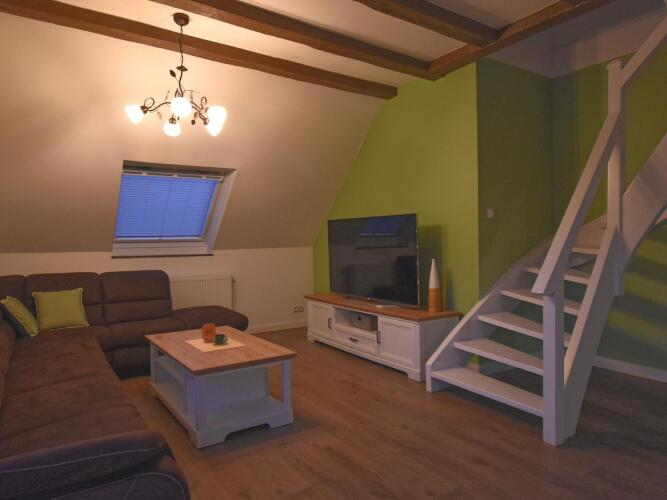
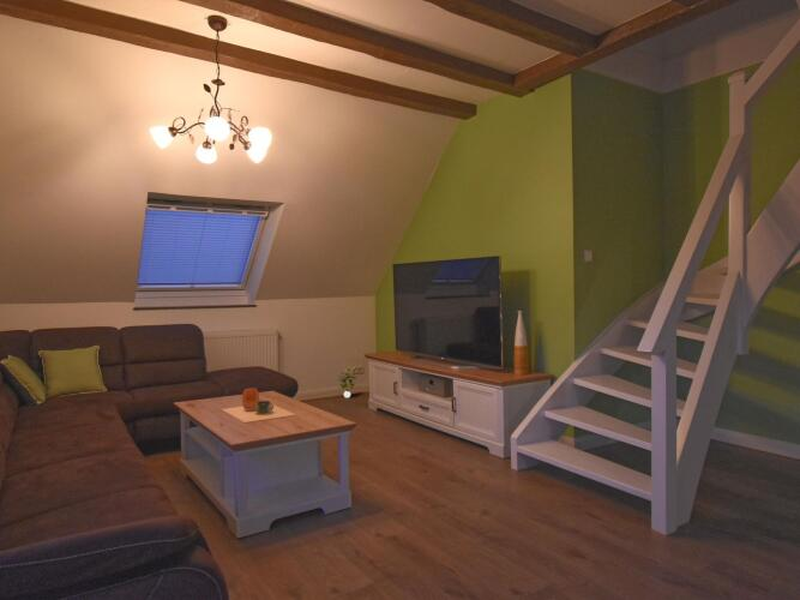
+ potted plant [337,364,359,400]
